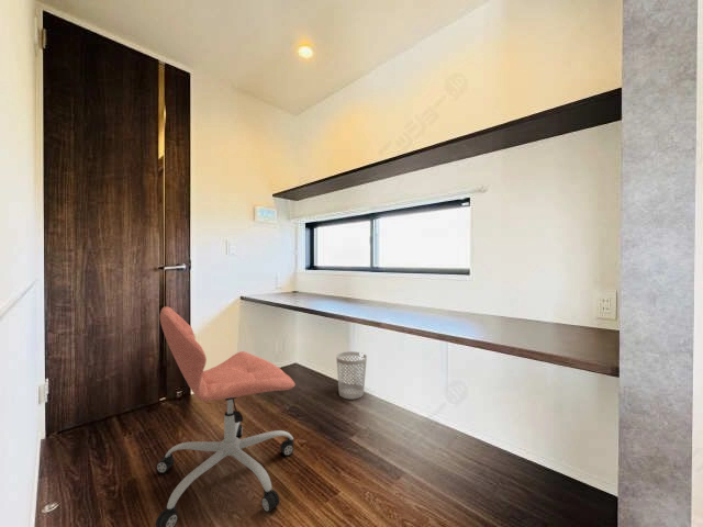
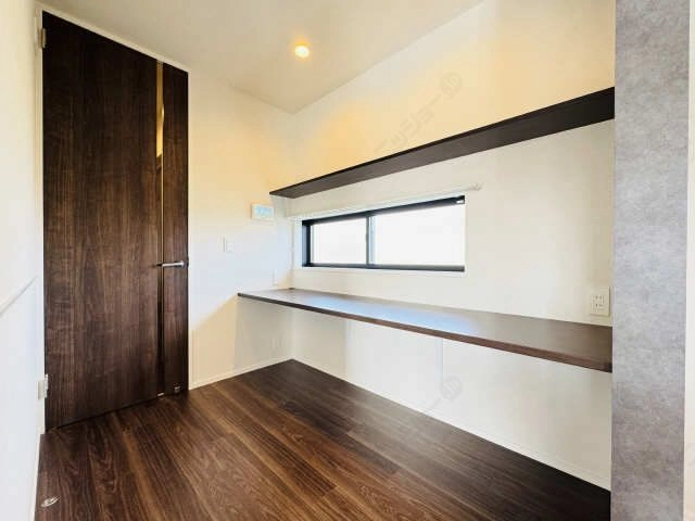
- office chair [155,305,297,527]
- wastebasket [335,350,368,400]
